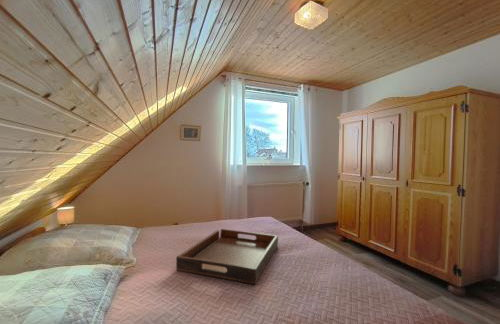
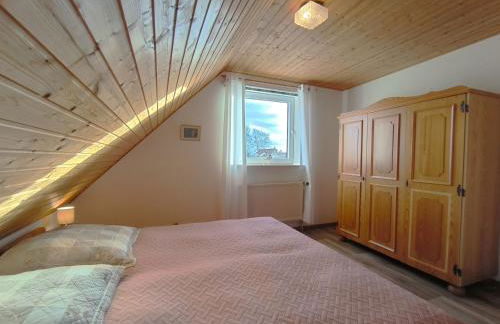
- serving tray [175,228,279,285]
